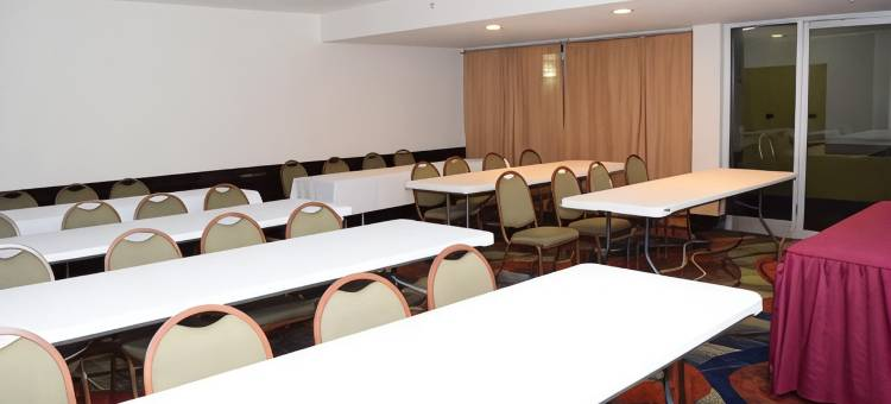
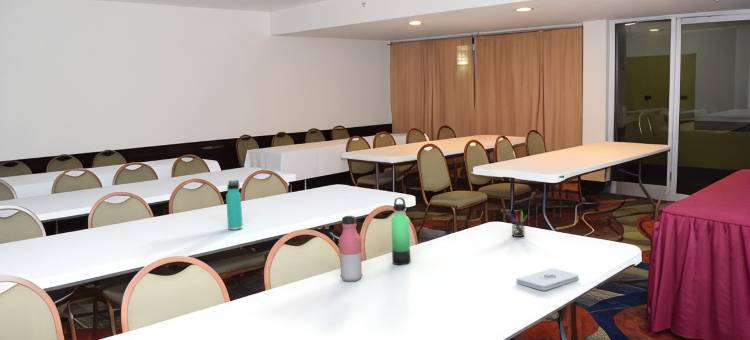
+ notepad [516,267,580,291]
+ thermos bottle [225,179,244,231]
+ pen holder [508,210,529,238]
+ thermos bottle [390,196,411,266]
+ water bottle [338,215,363,283]
